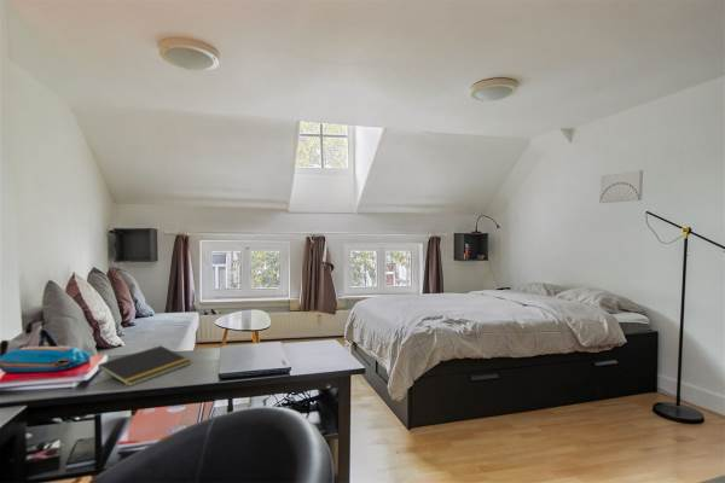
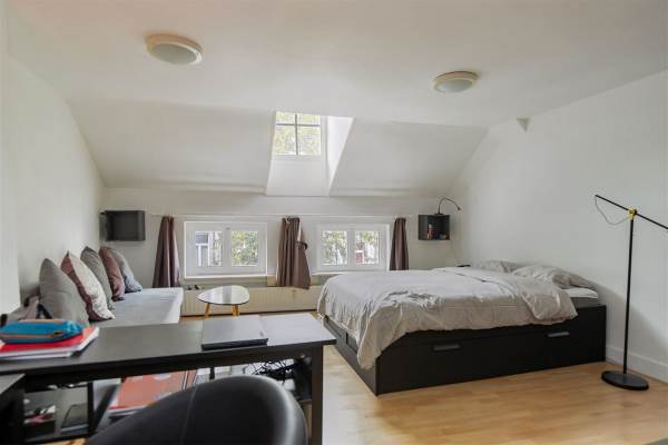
- wall art [598,169,644,204]
- notepad [95,344,192,388]
